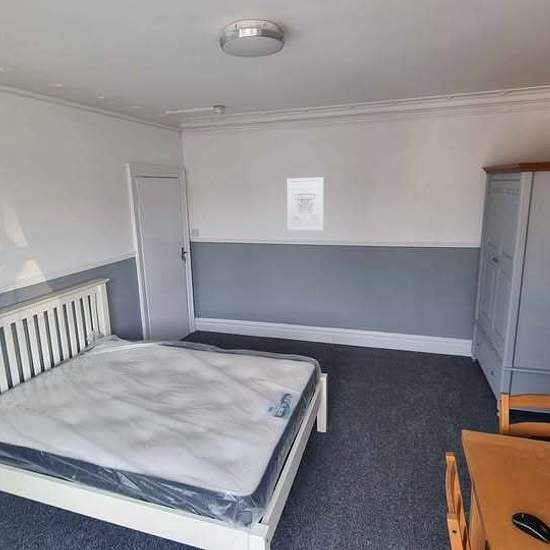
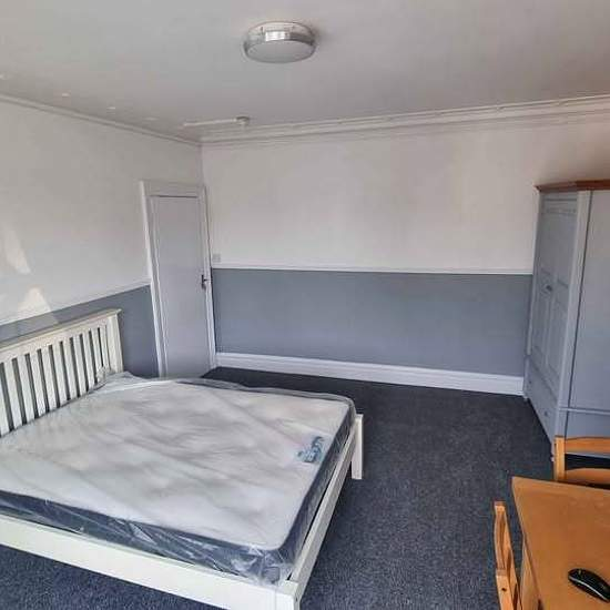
- wall art [286,176,324,231]
